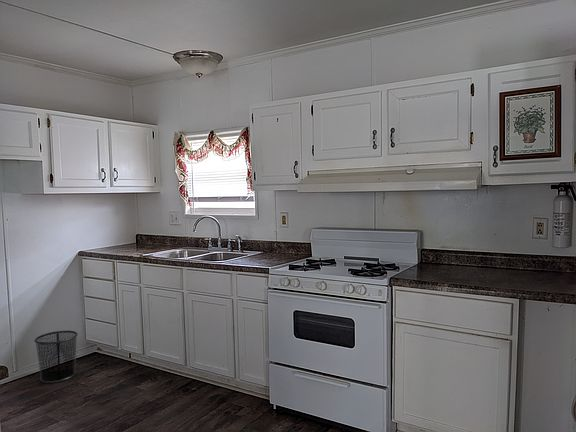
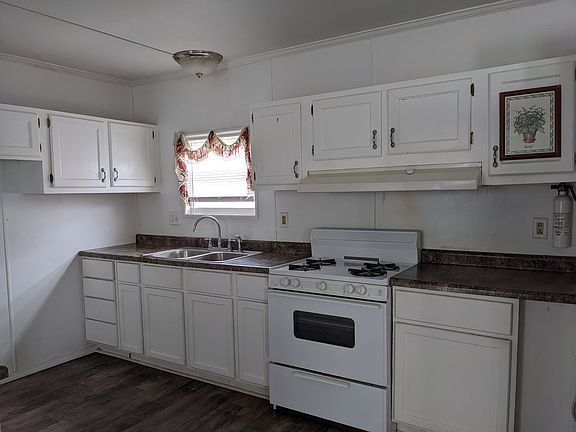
- trash can [34,330,79,384]
